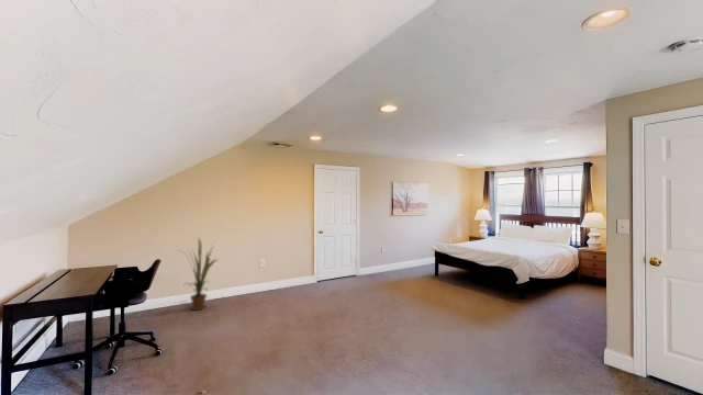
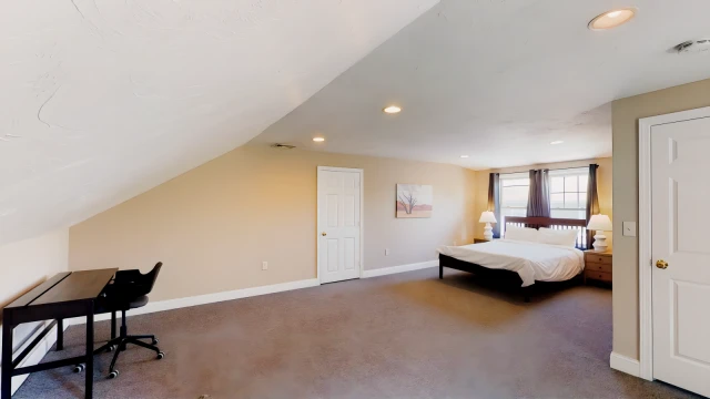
- house plant [178,236,219,312]
